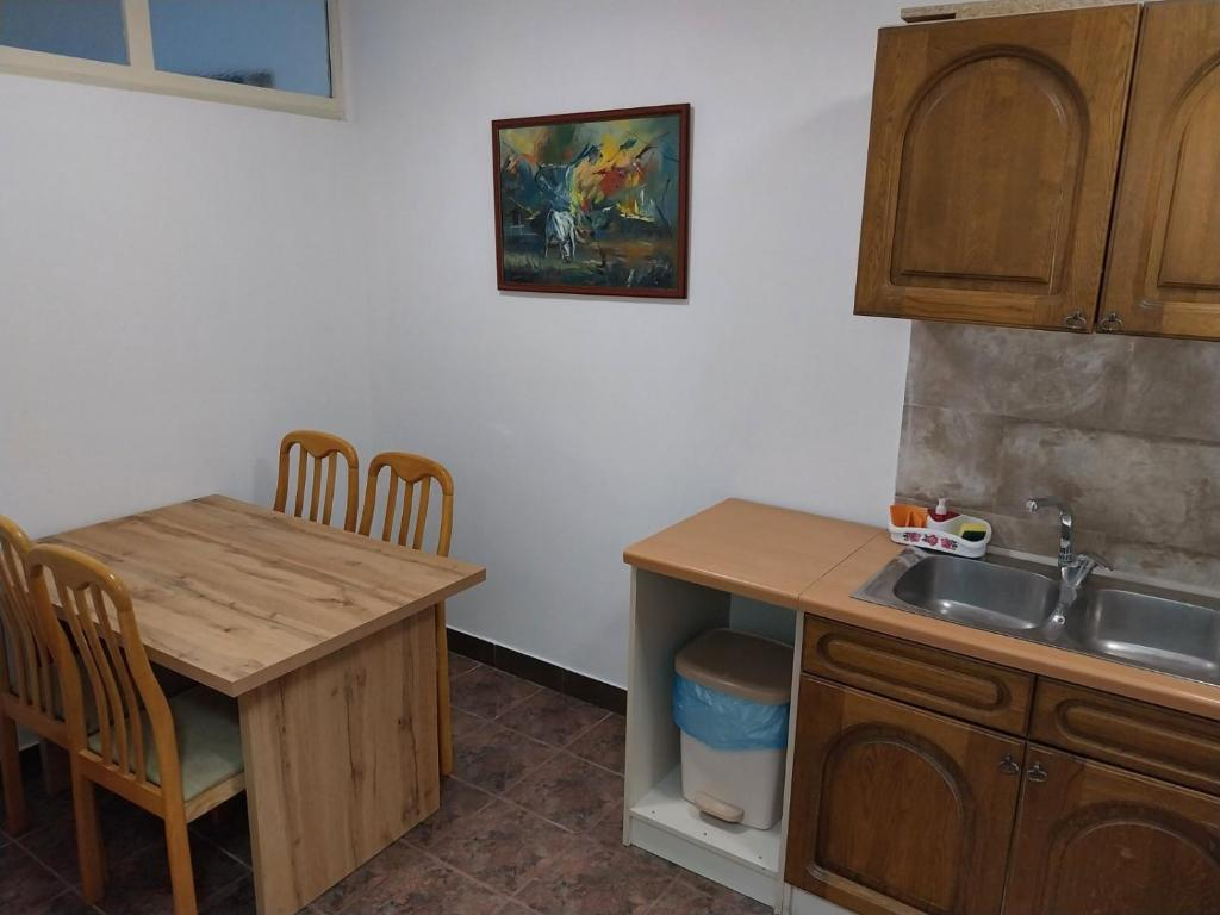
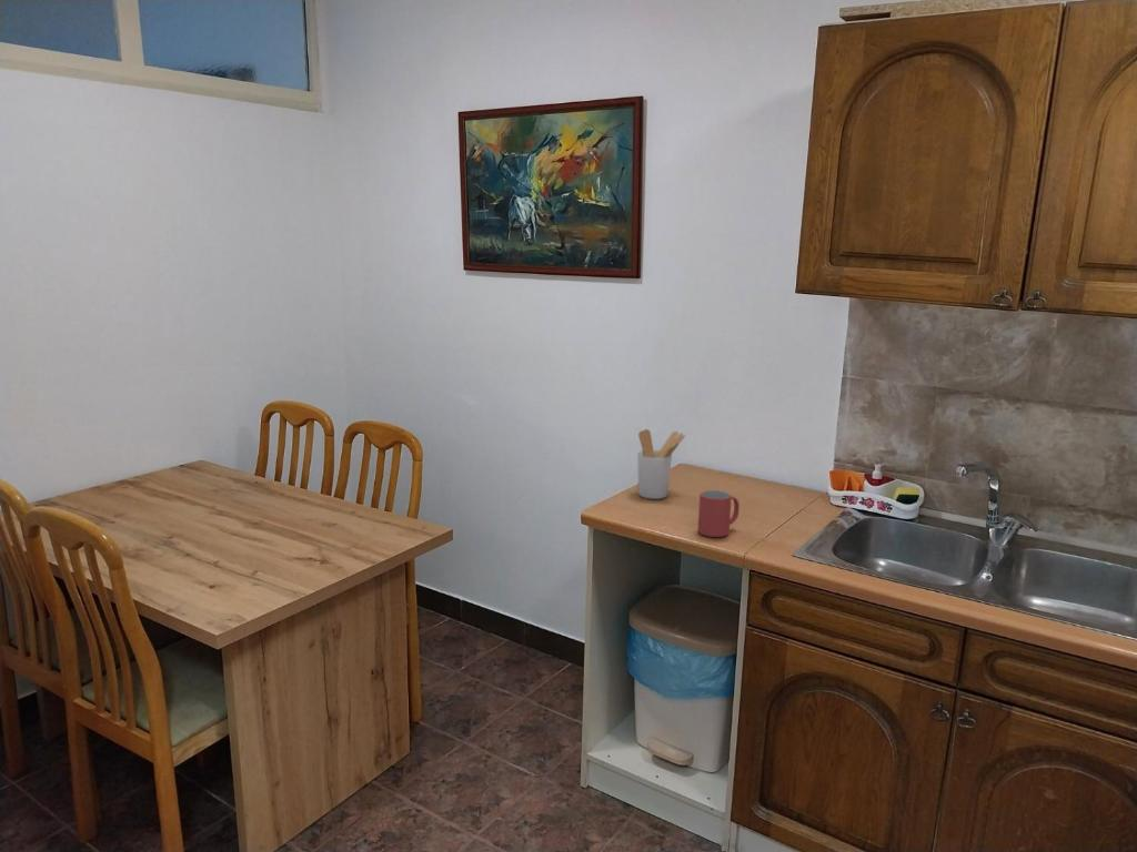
+ utensil holder [636,428,686,500]
+ mug [697,489,741,538]
